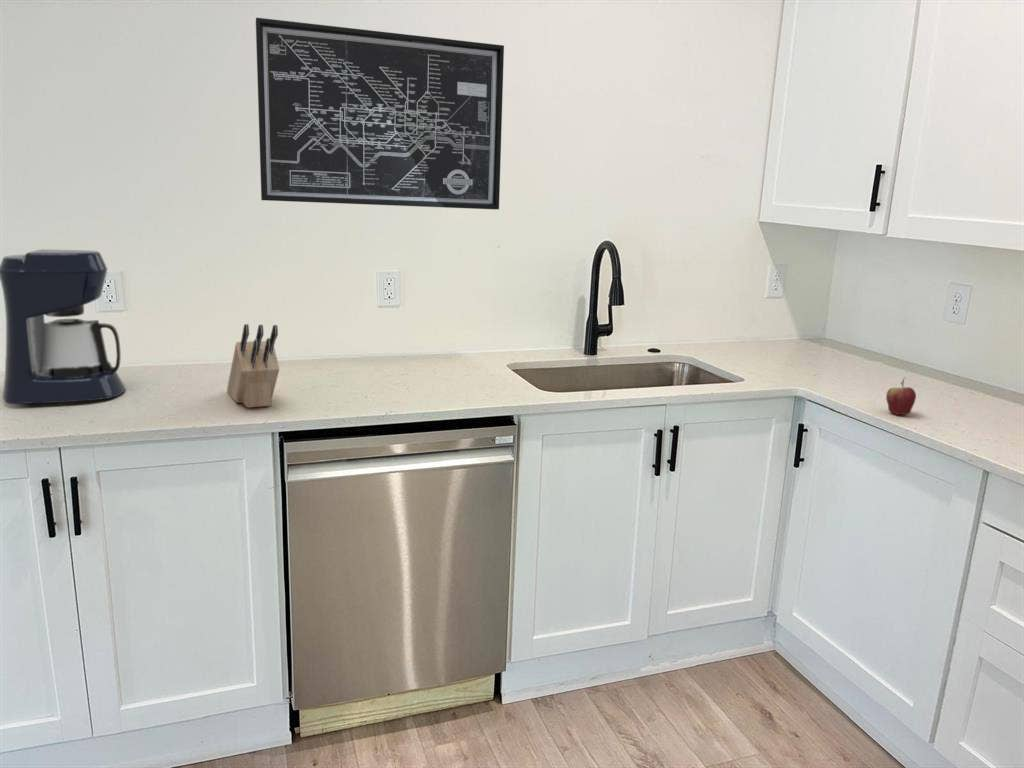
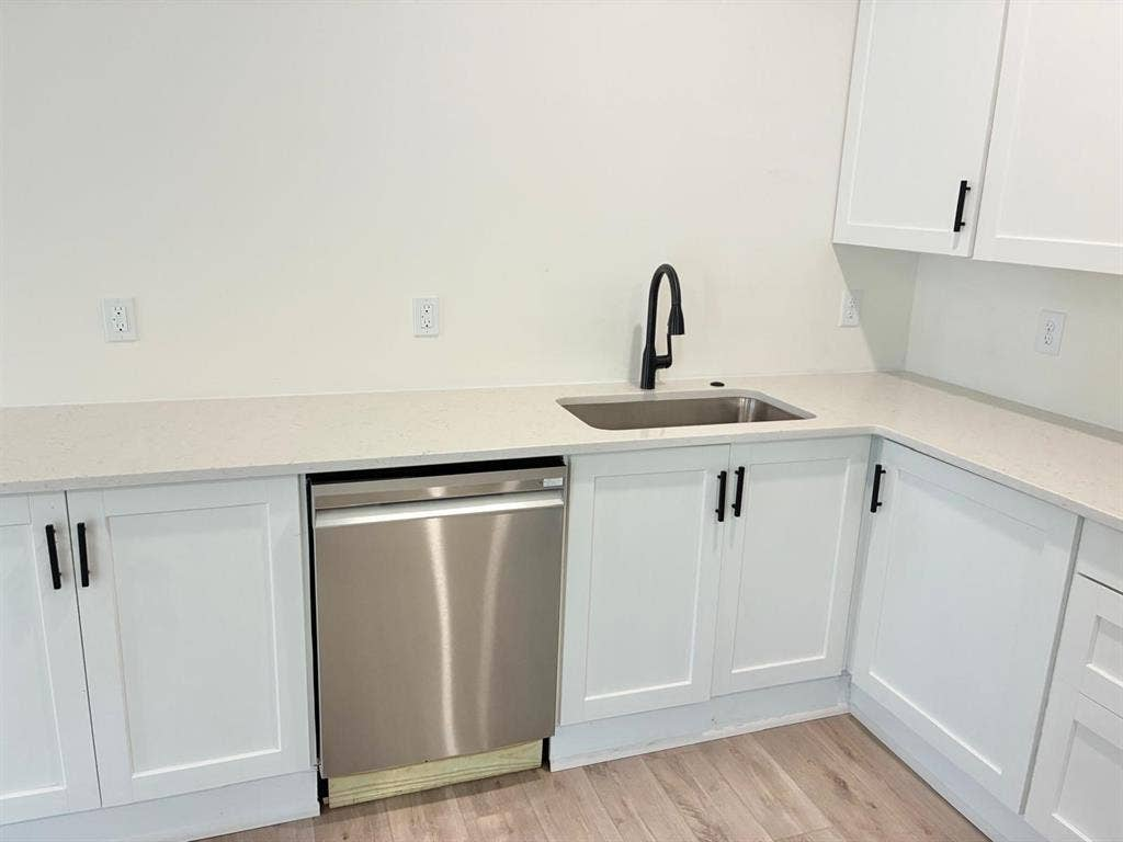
- wall art [255,17,505,210]
- fruit [885,378,917,416]
- knife block [226,323,280,409]
- coffee maker [0,248,126,405]
